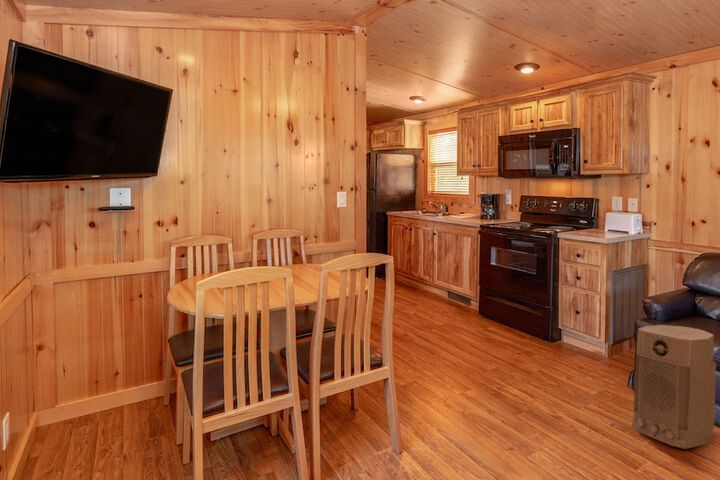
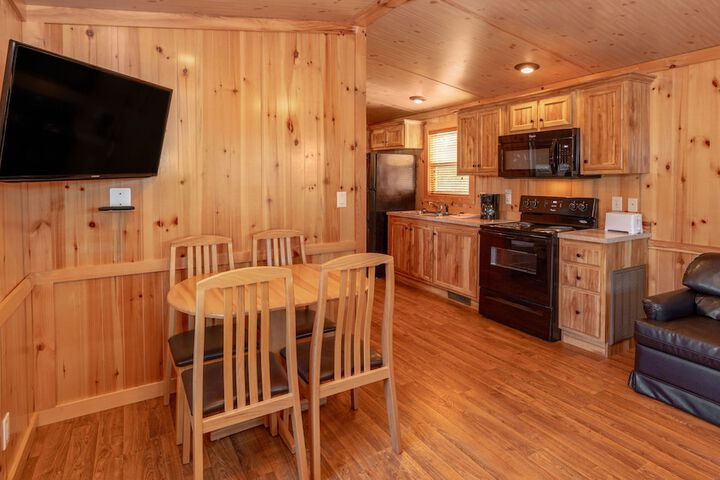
- air purifier [631,324,717,450]
